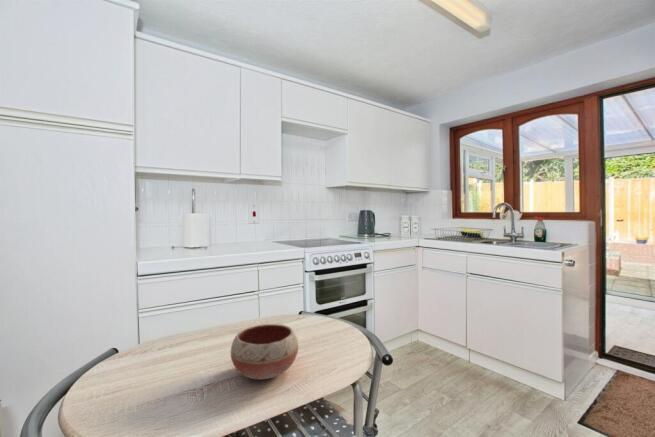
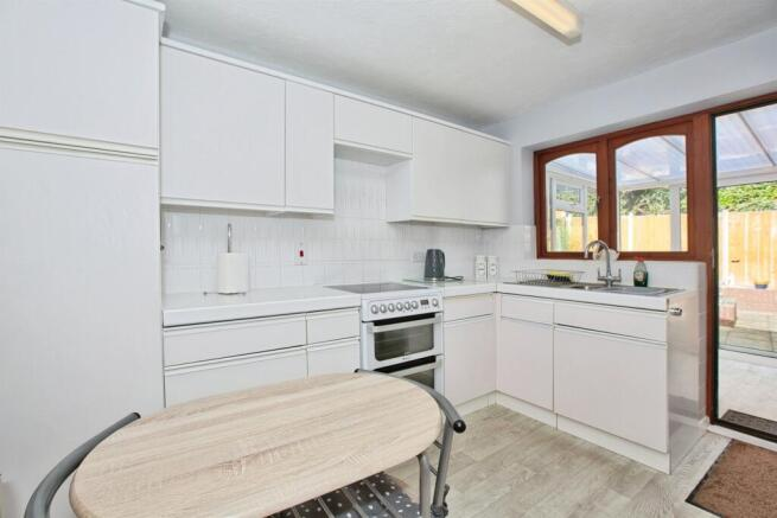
- bowl [230,323,299,380]
